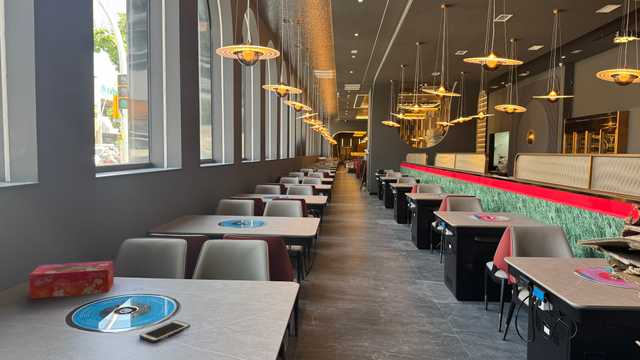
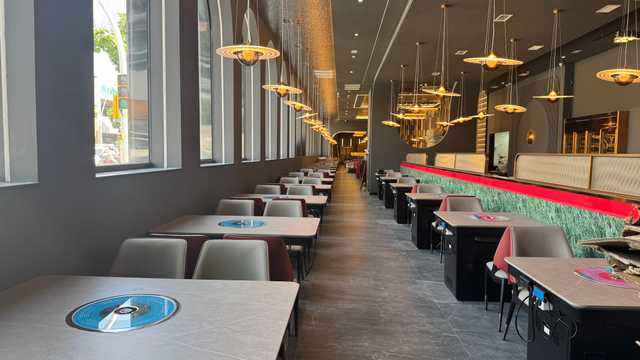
- cell phone [139,319,191,344]
- tissue box [28,260,115,300]
